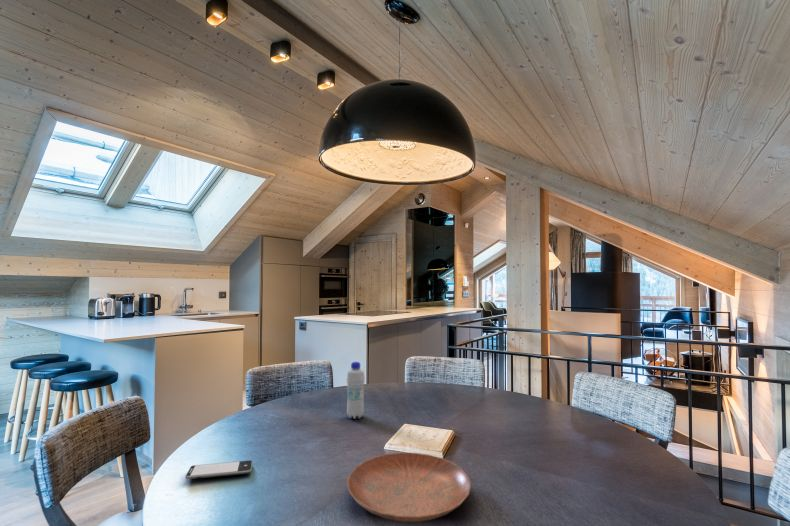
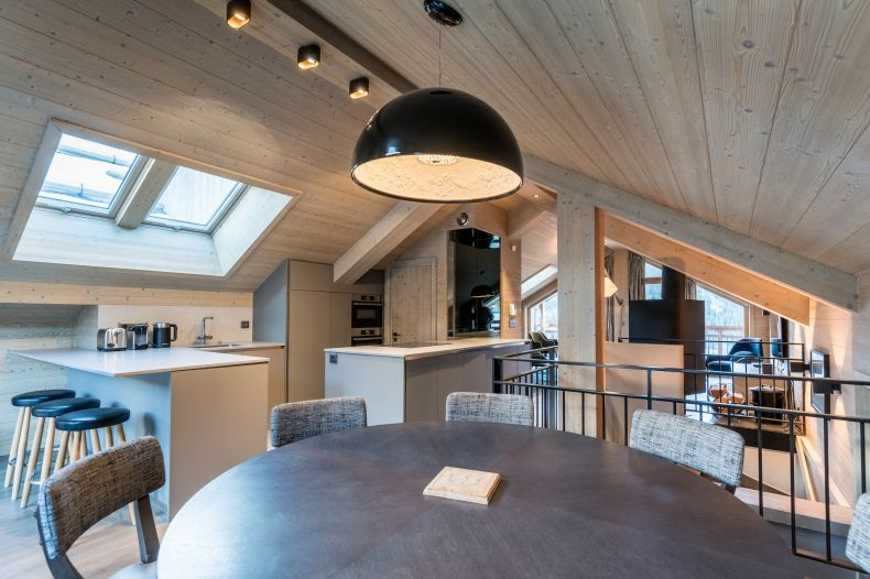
- bottle [345,361,366,420]
- smartphone [185,459,253,480]
- bowl [346,451,472,523]
